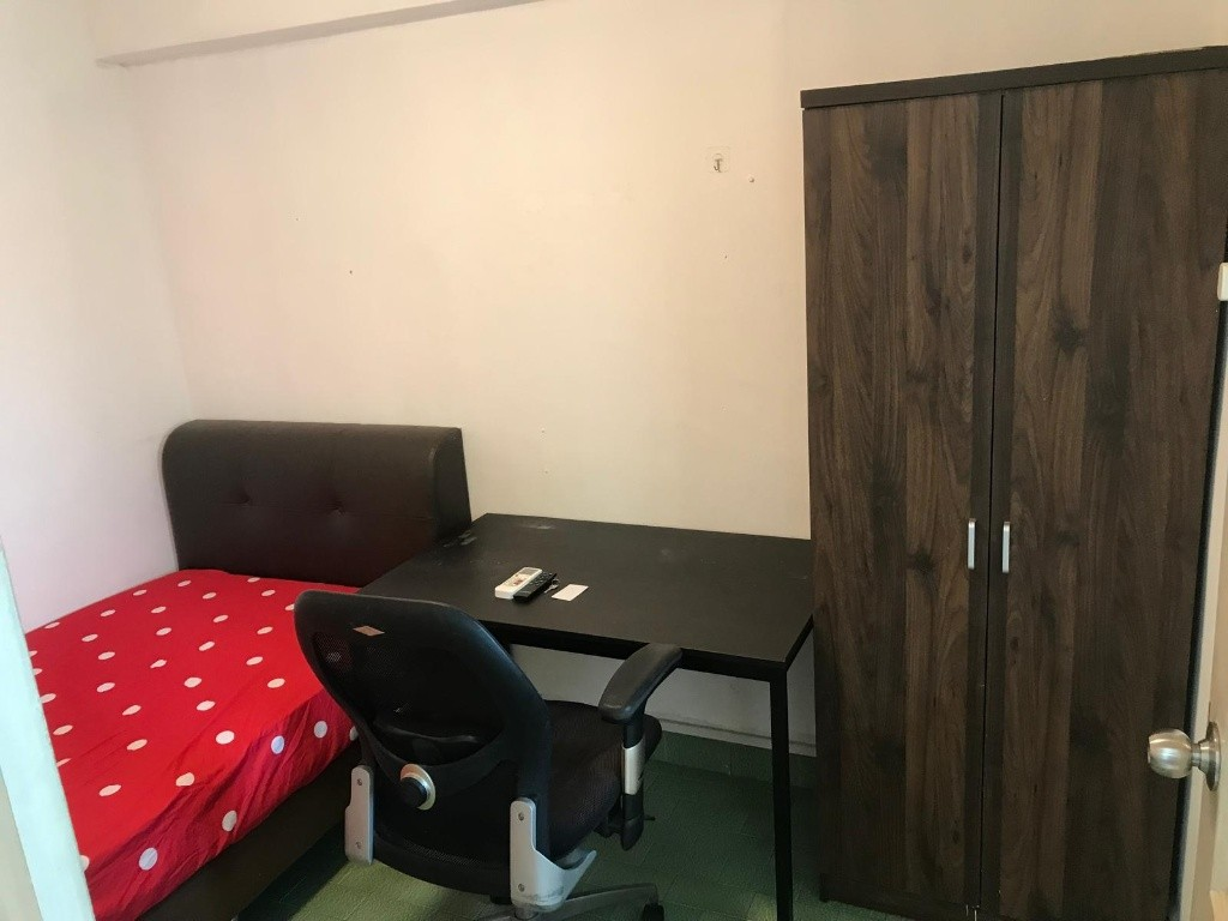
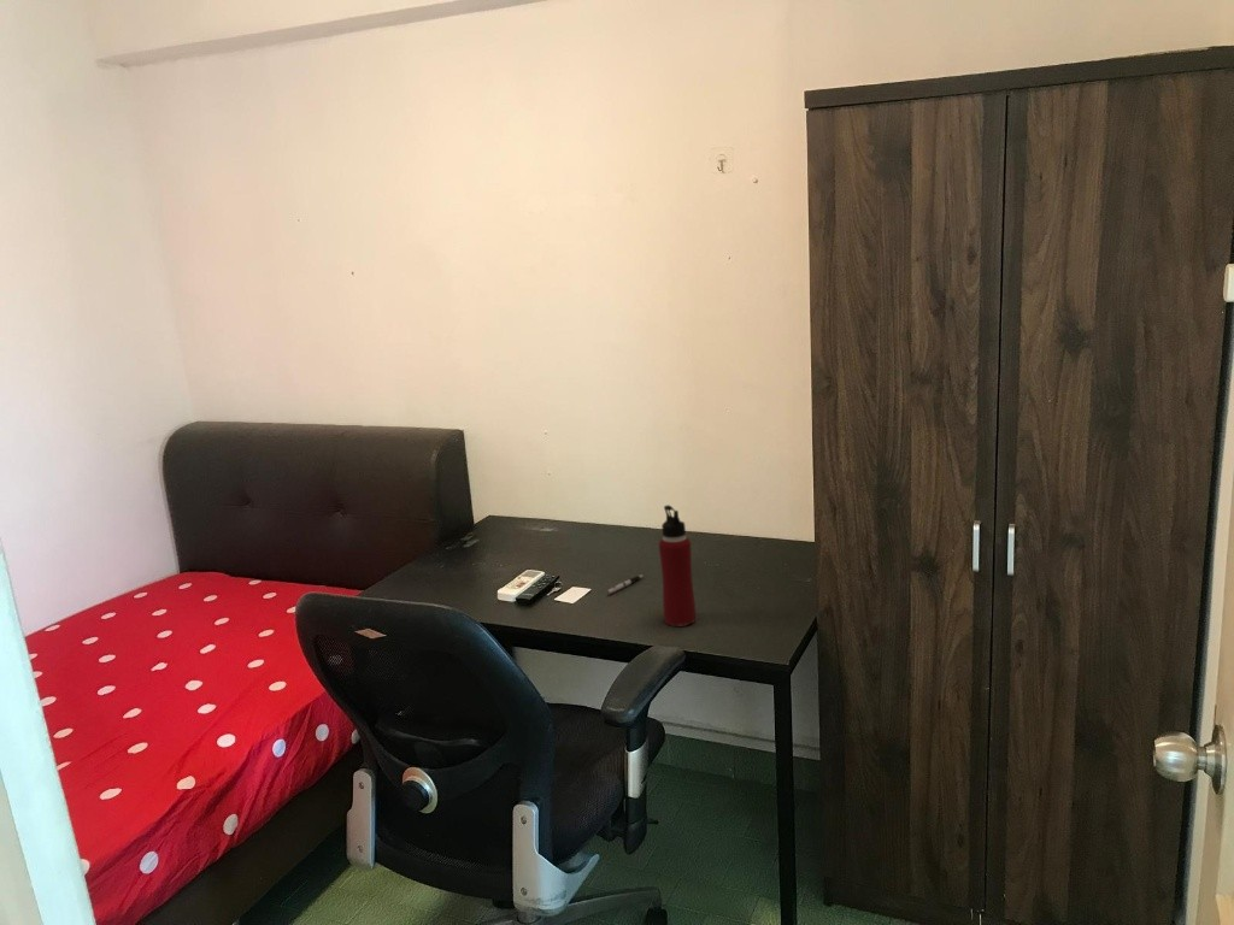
+ pen [606,573,645,595]
+ water bottle [658,503,697,628]
